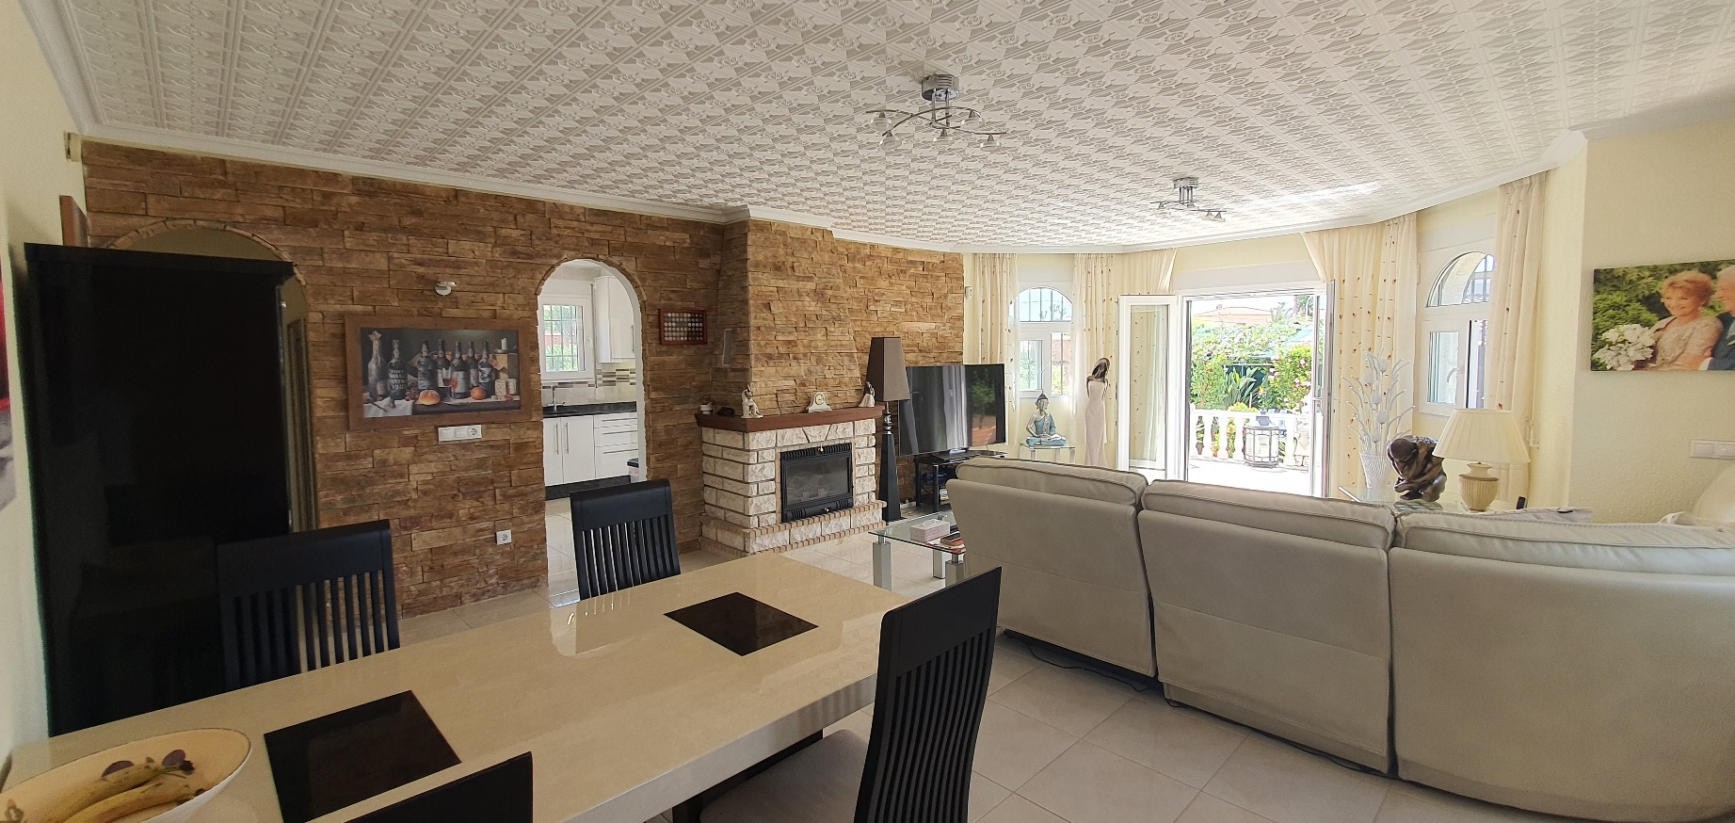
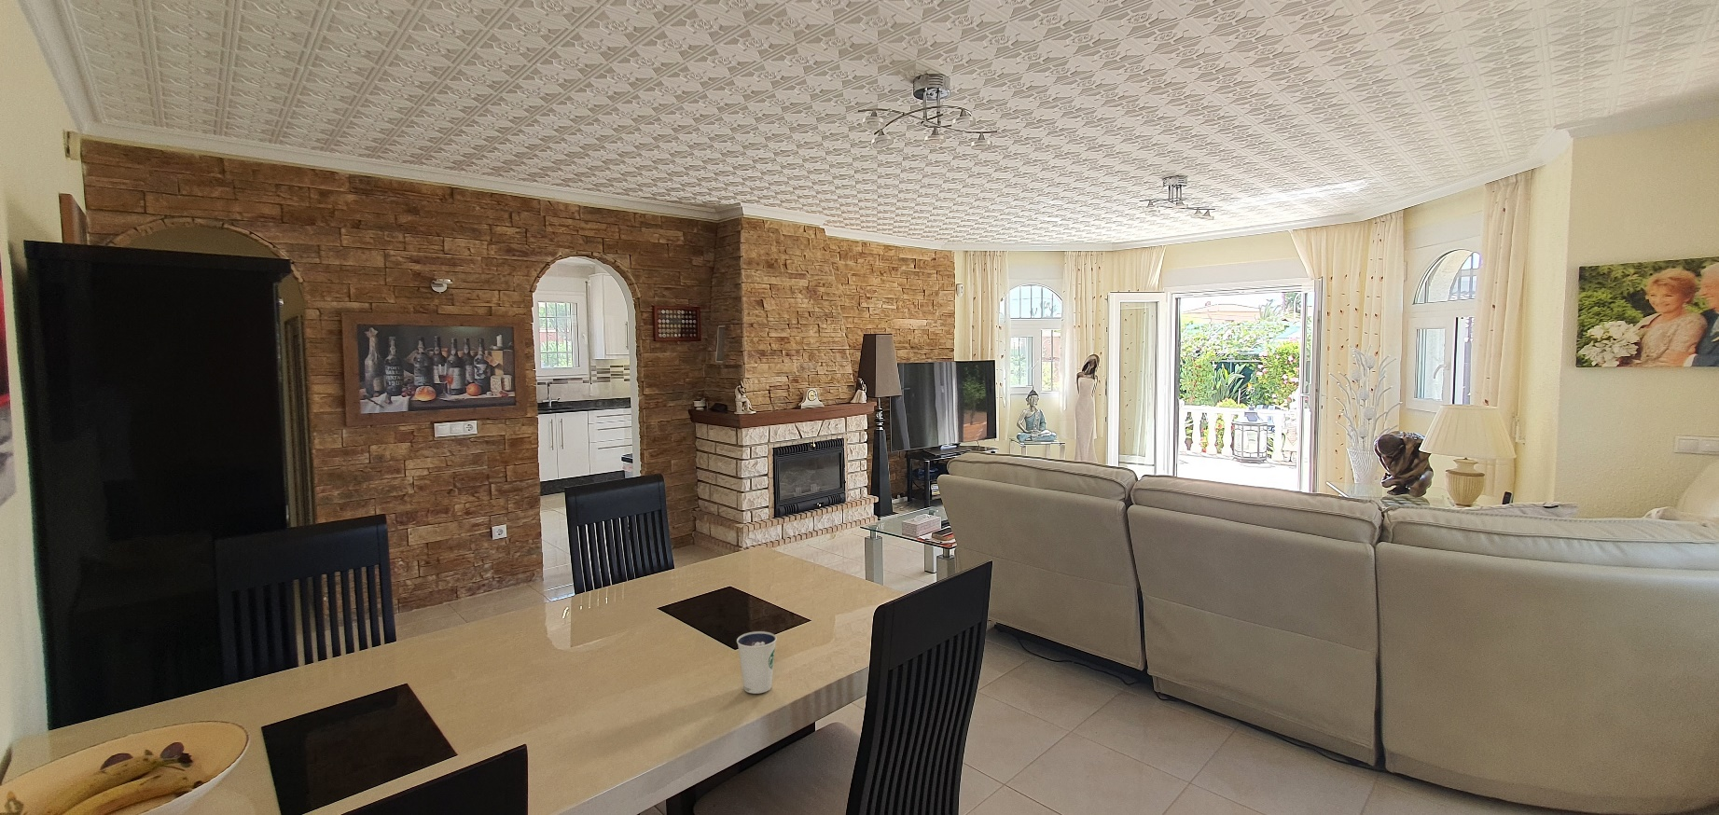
+ dixie cup [736,630,778,695]
